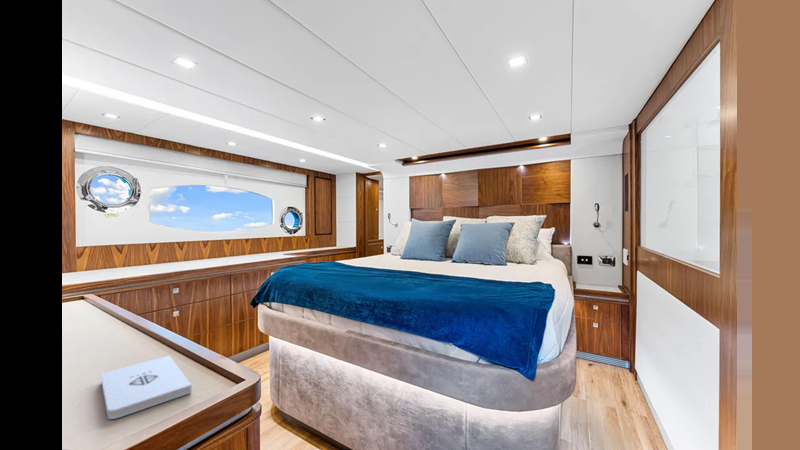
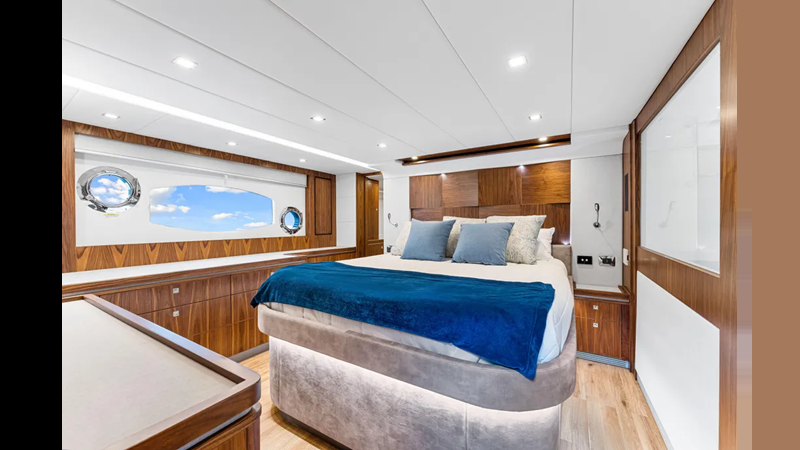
- notepad [100,355,193,420]
